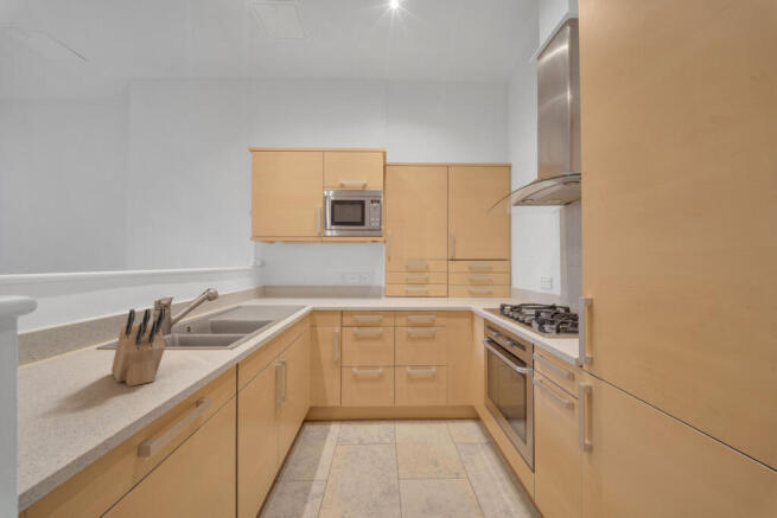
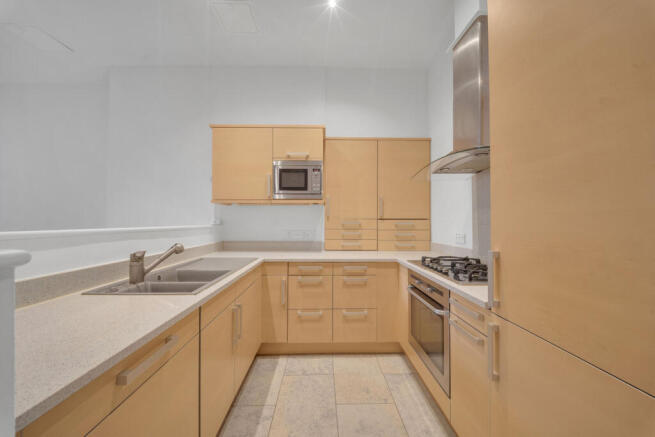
- knife block [110,307,166,388]
